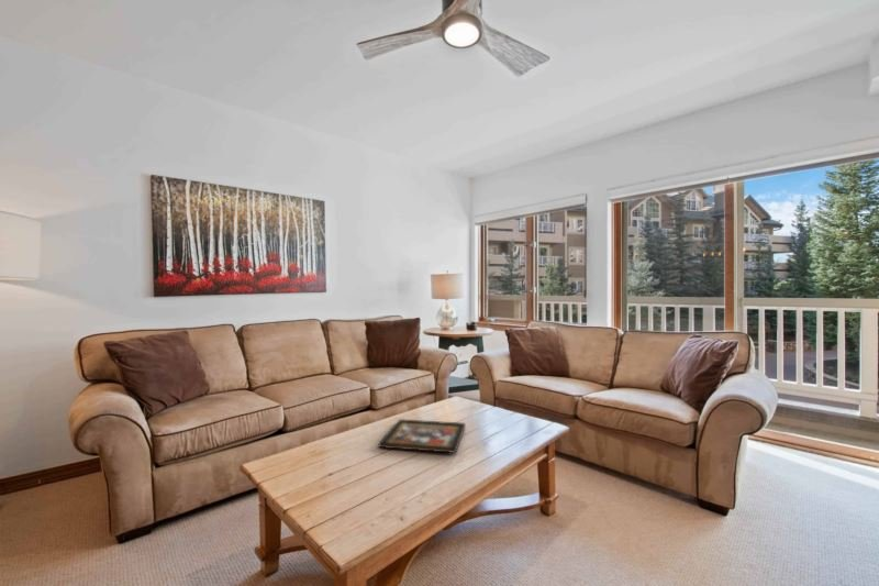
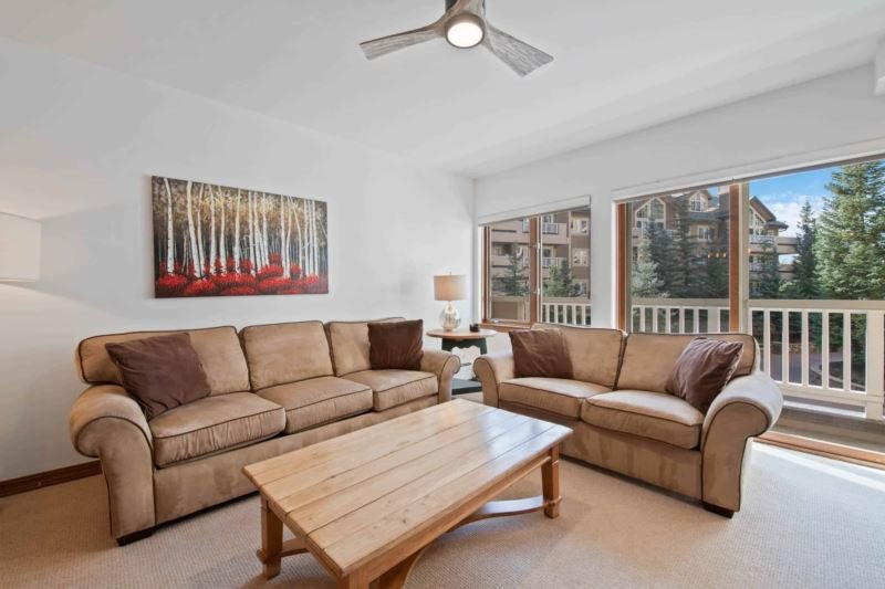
- decorative tray [377,418,467,454]
